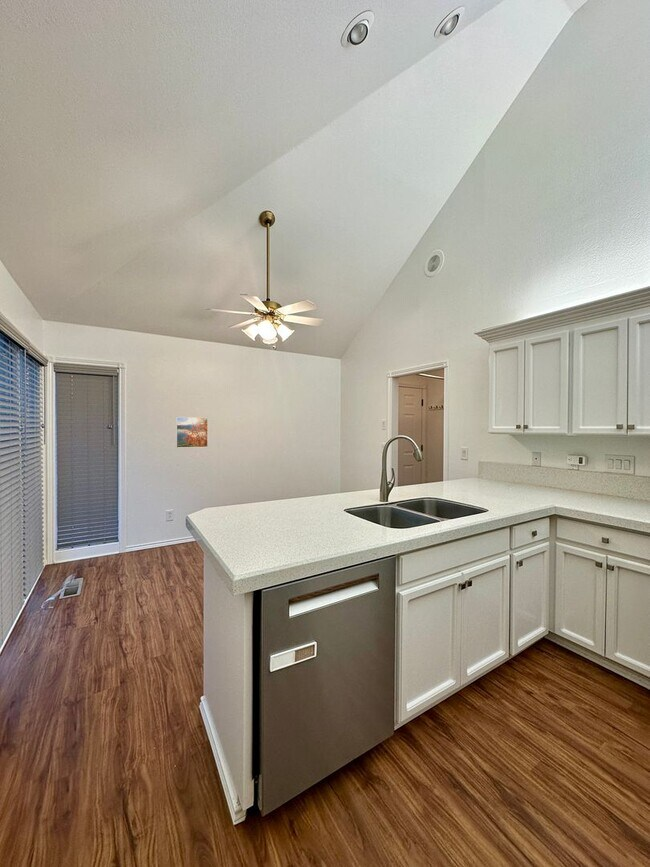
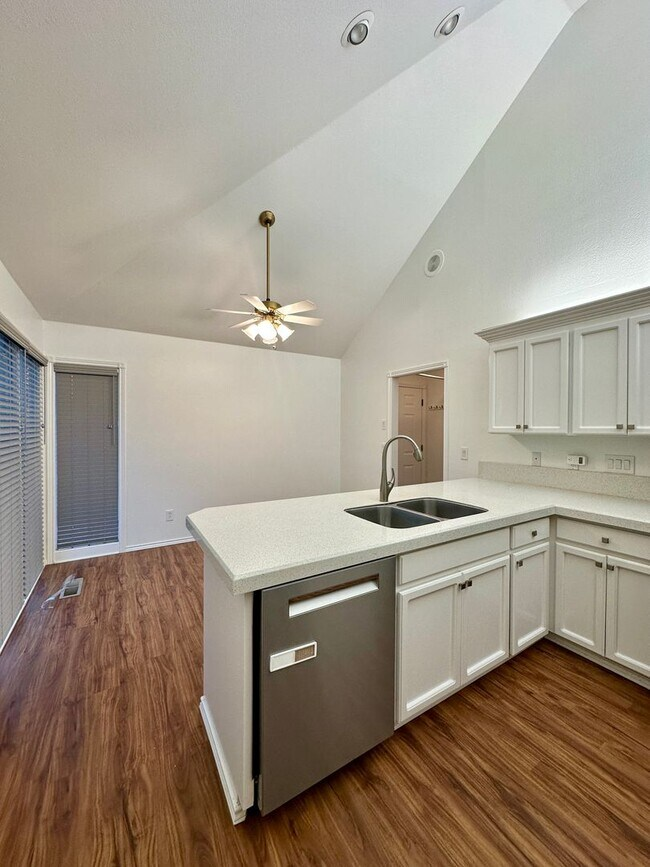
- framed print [175,416,209,449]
